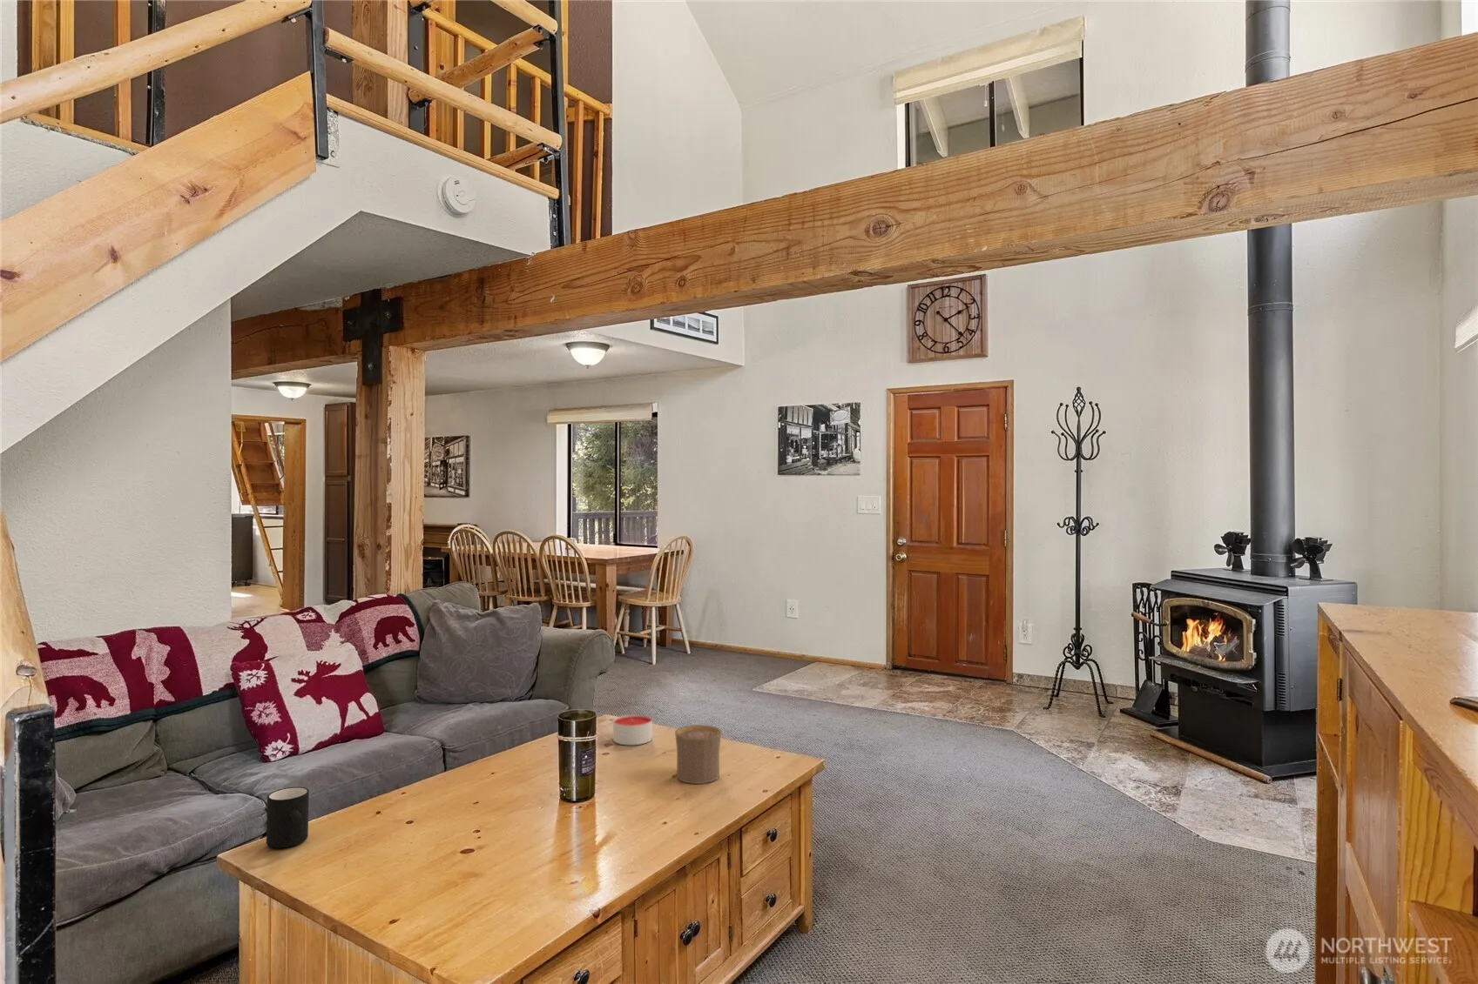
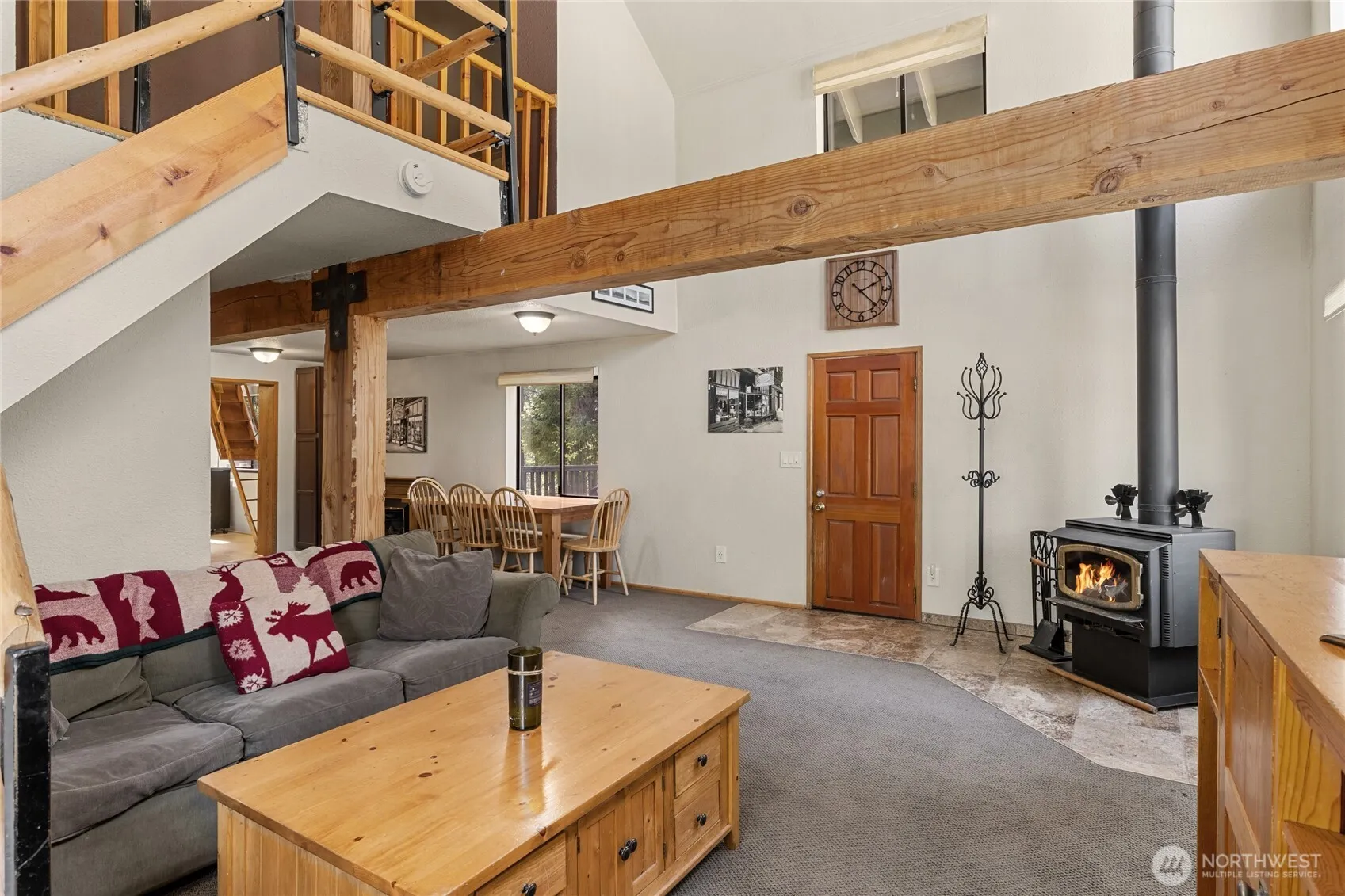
- mug [266,786,310,849]
- cup [674,724,722,785]
- candle [612,714,653,746]
